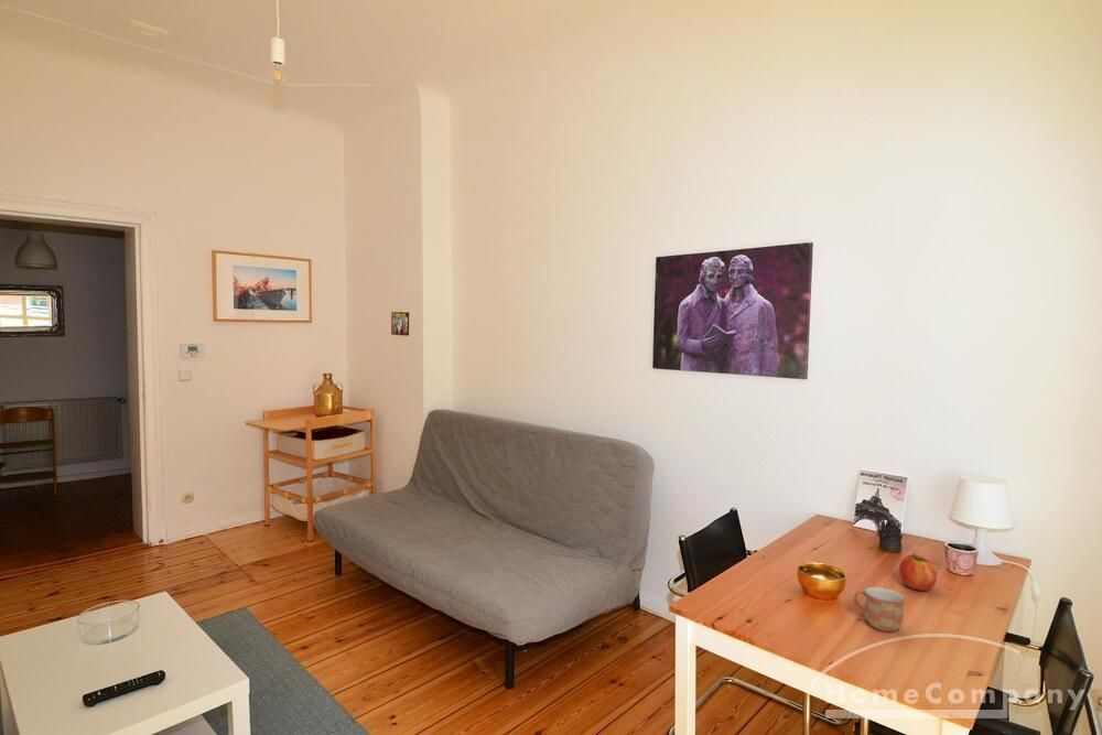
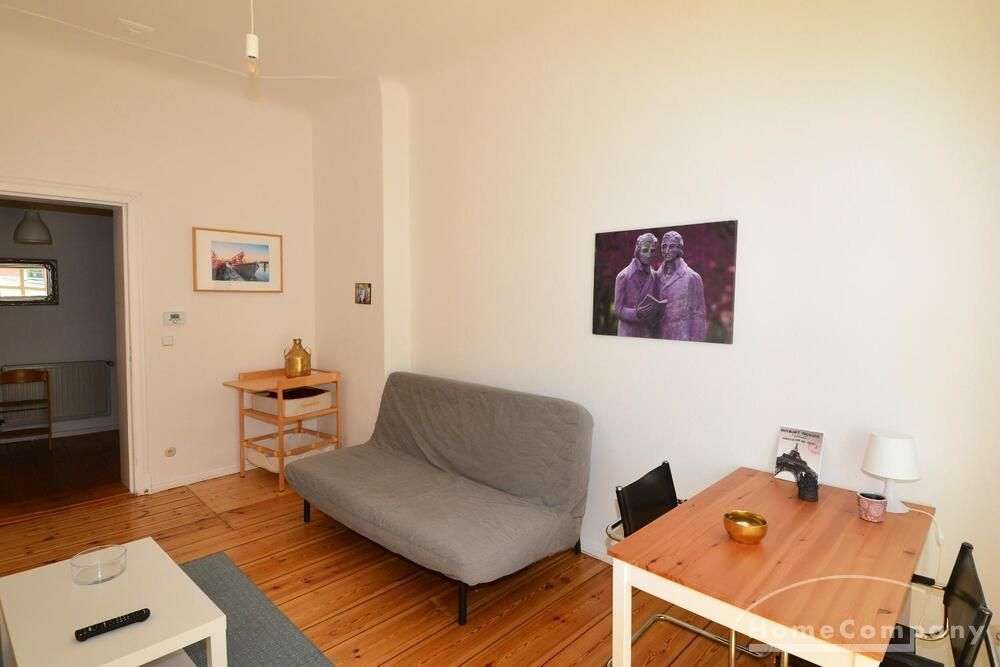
- mug [853,586,906,633]
- fruit [898,552,938,592]
